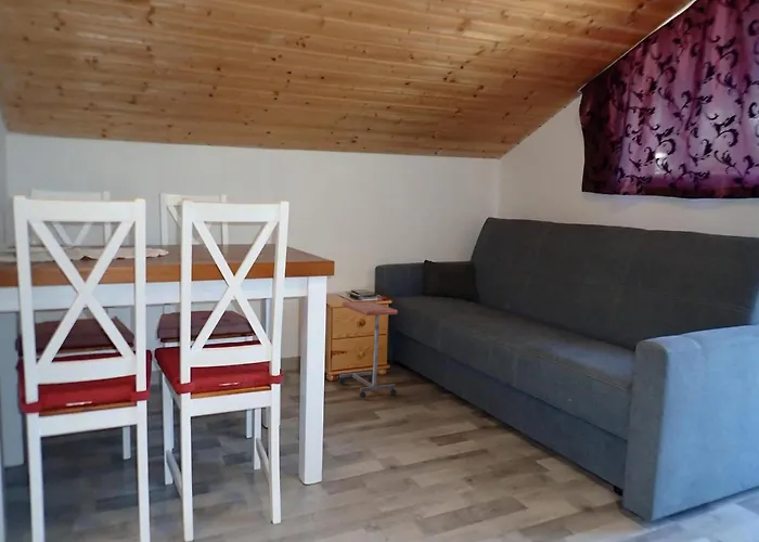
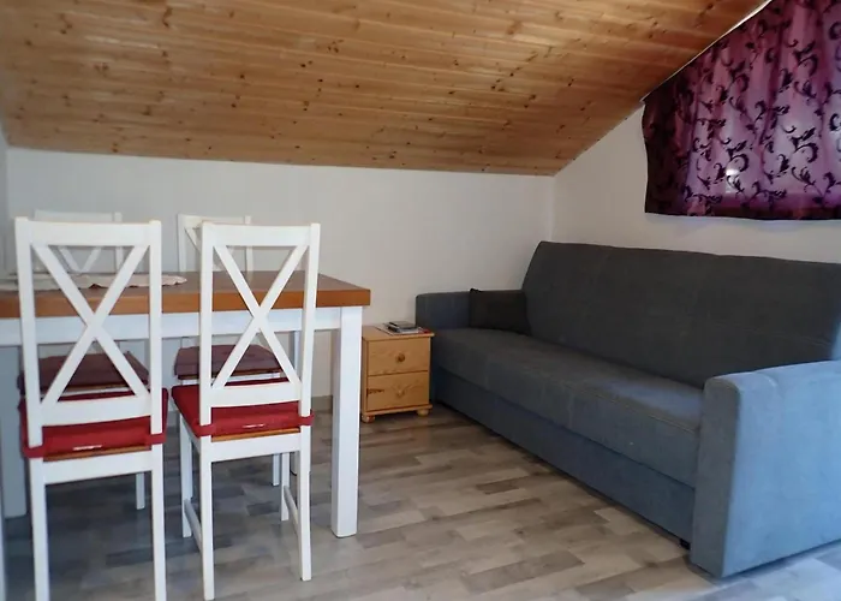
- side table [337,300,399,399]
